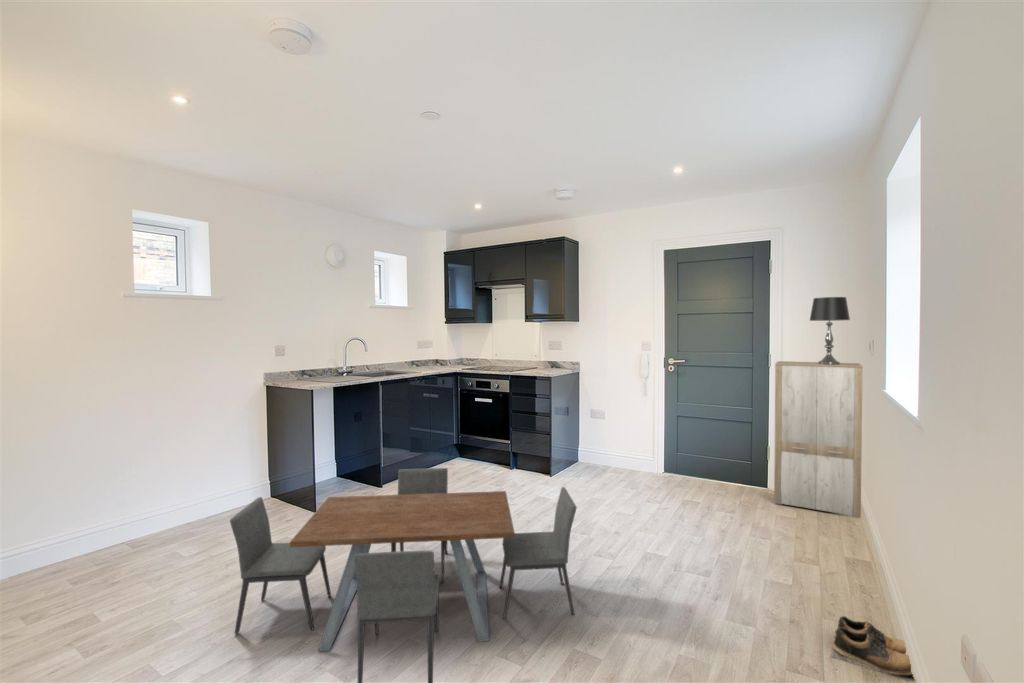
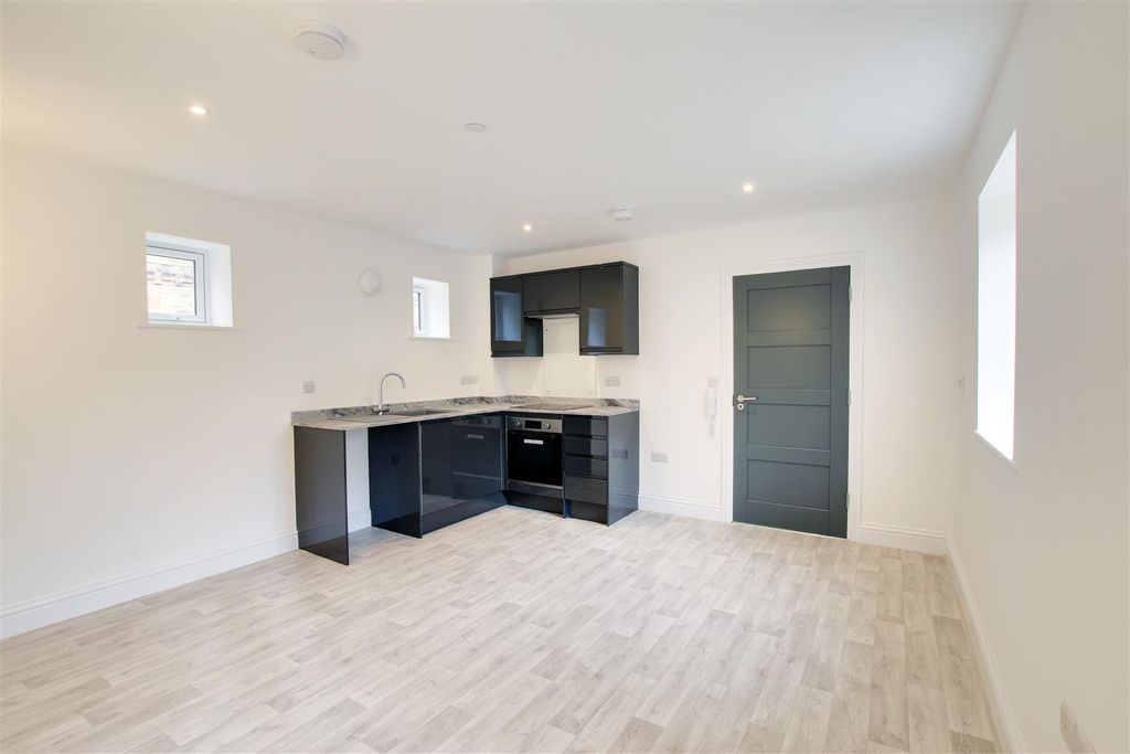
- shoes [830,615,916,683]
- dining set [229,467,578,683]
- table lamp [808,296,851,365]
- cabinet [773,360,864,519]
